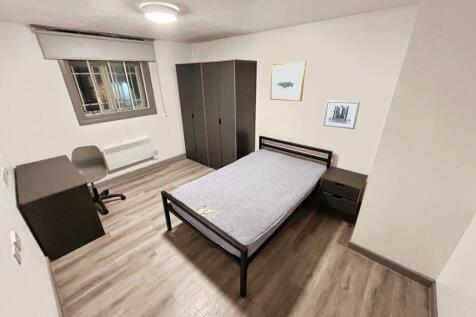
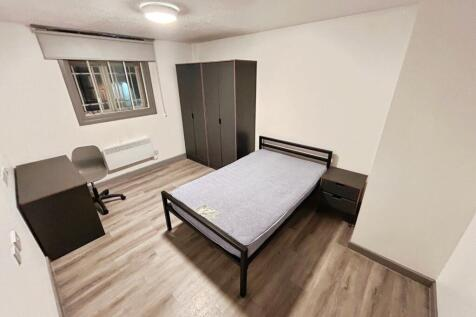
- wall art [322,99,361,130]
- wall art [269,61,307,102]
